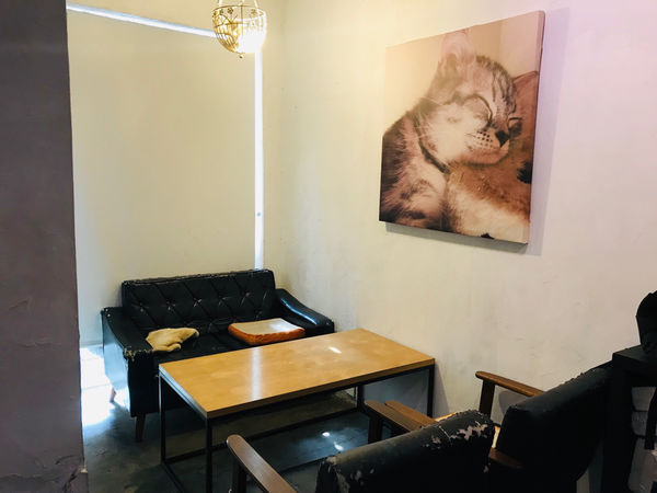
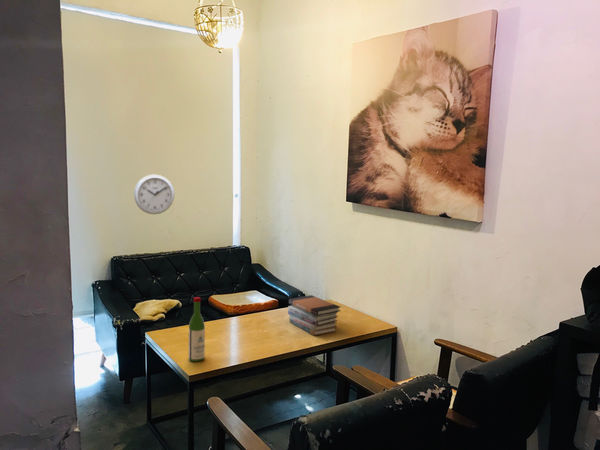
+ wall clock [133,173,175,215]
+ book stack [287,294,341,336]
+ wine bottle [187,296,206,363]
